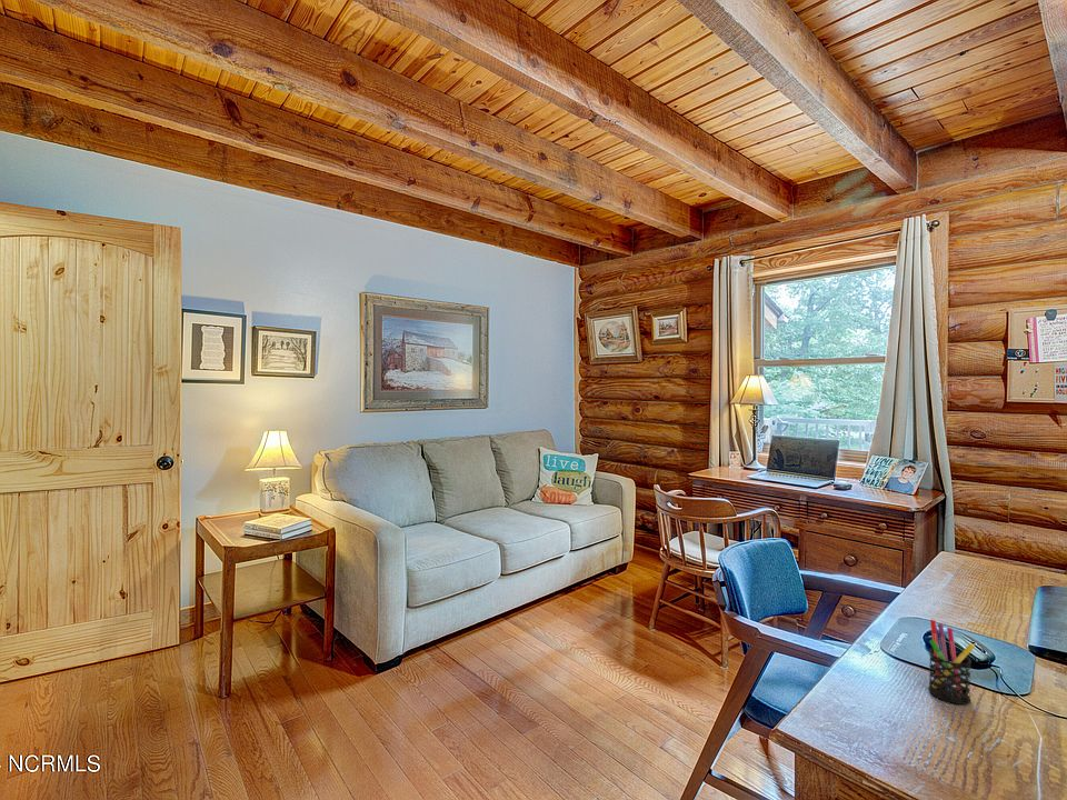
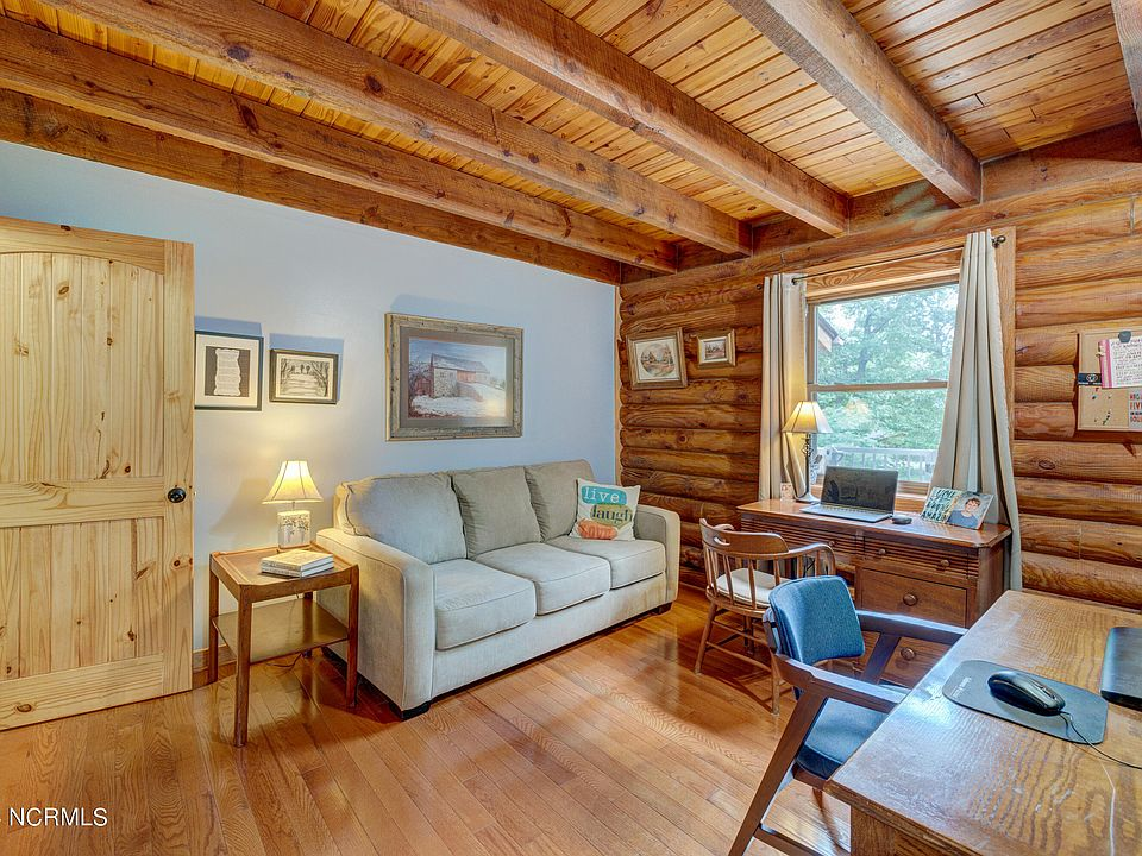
- pen holder [927,619,976,706]
